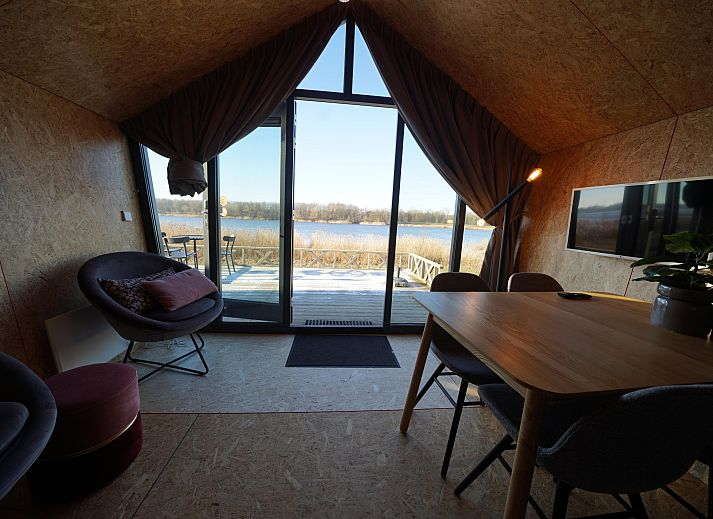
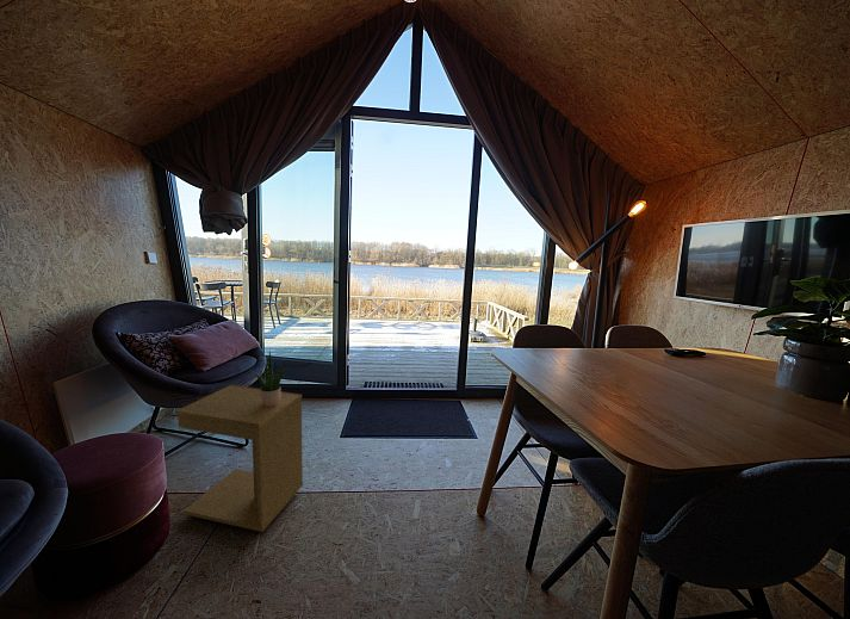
+ side table [175,384,304,533]
+ potted plant [250,348,293,407]
